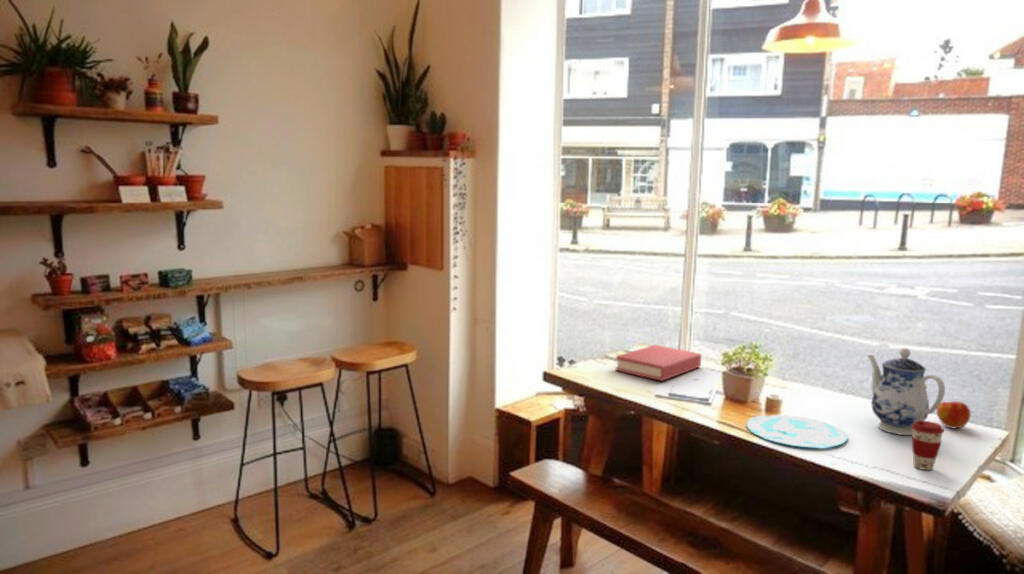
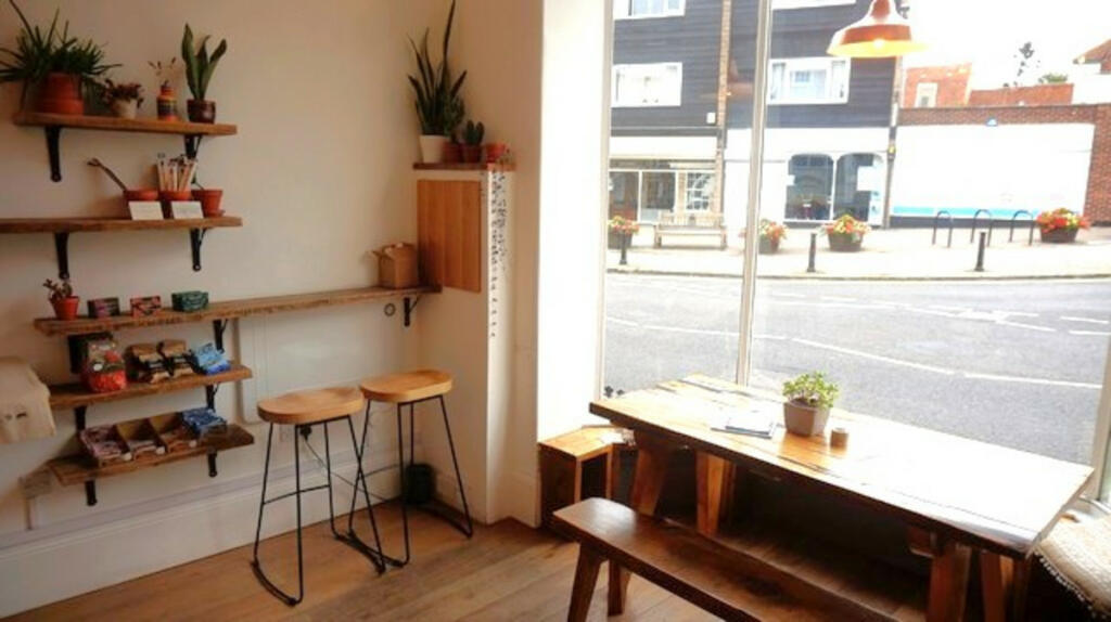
- teapot [866,347,946,436]
- hardback book [614,344,702,382]
- apple [936,401,972,429]
- coffee cup [911,420,945,471]
- plate [745,414,848,448]
